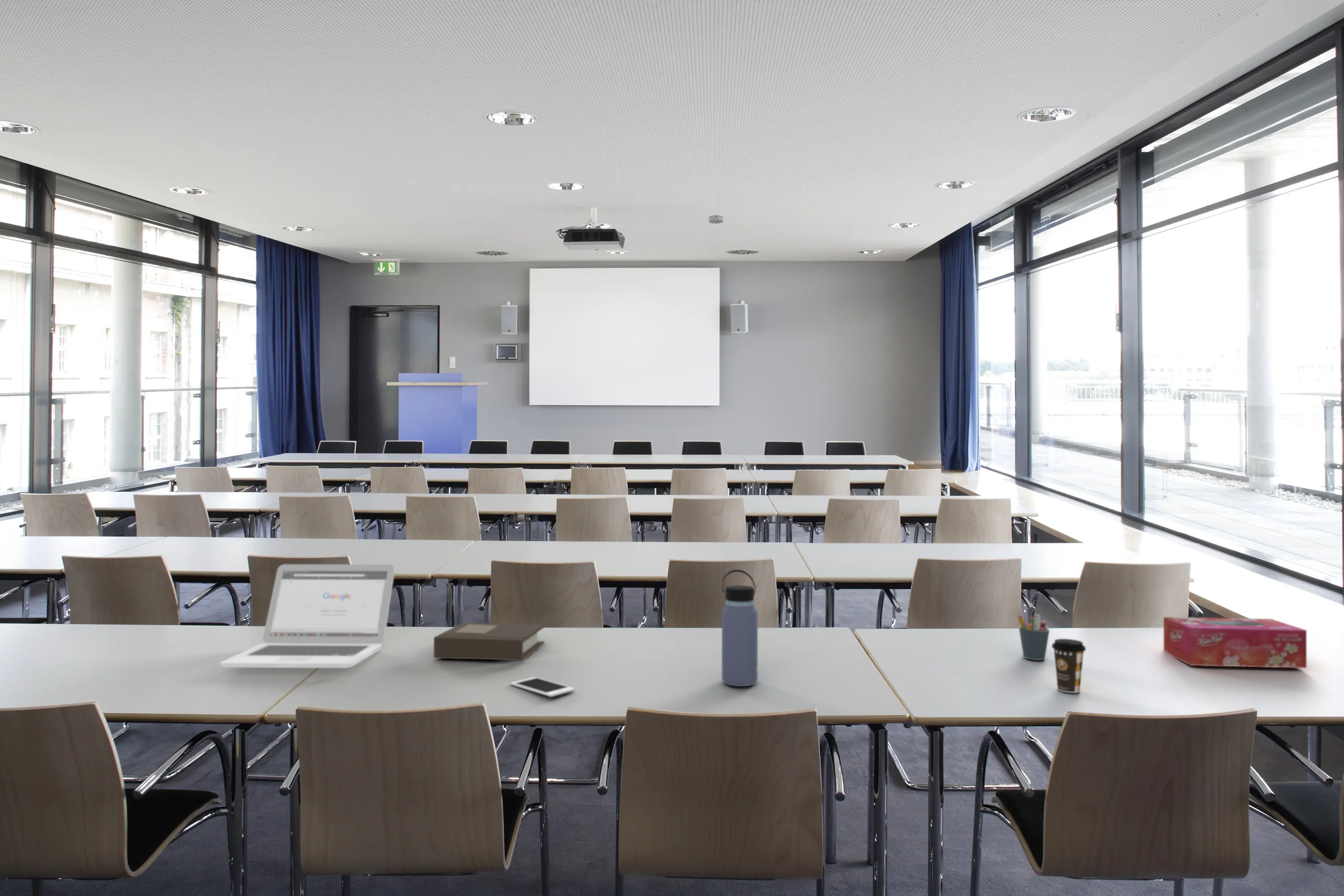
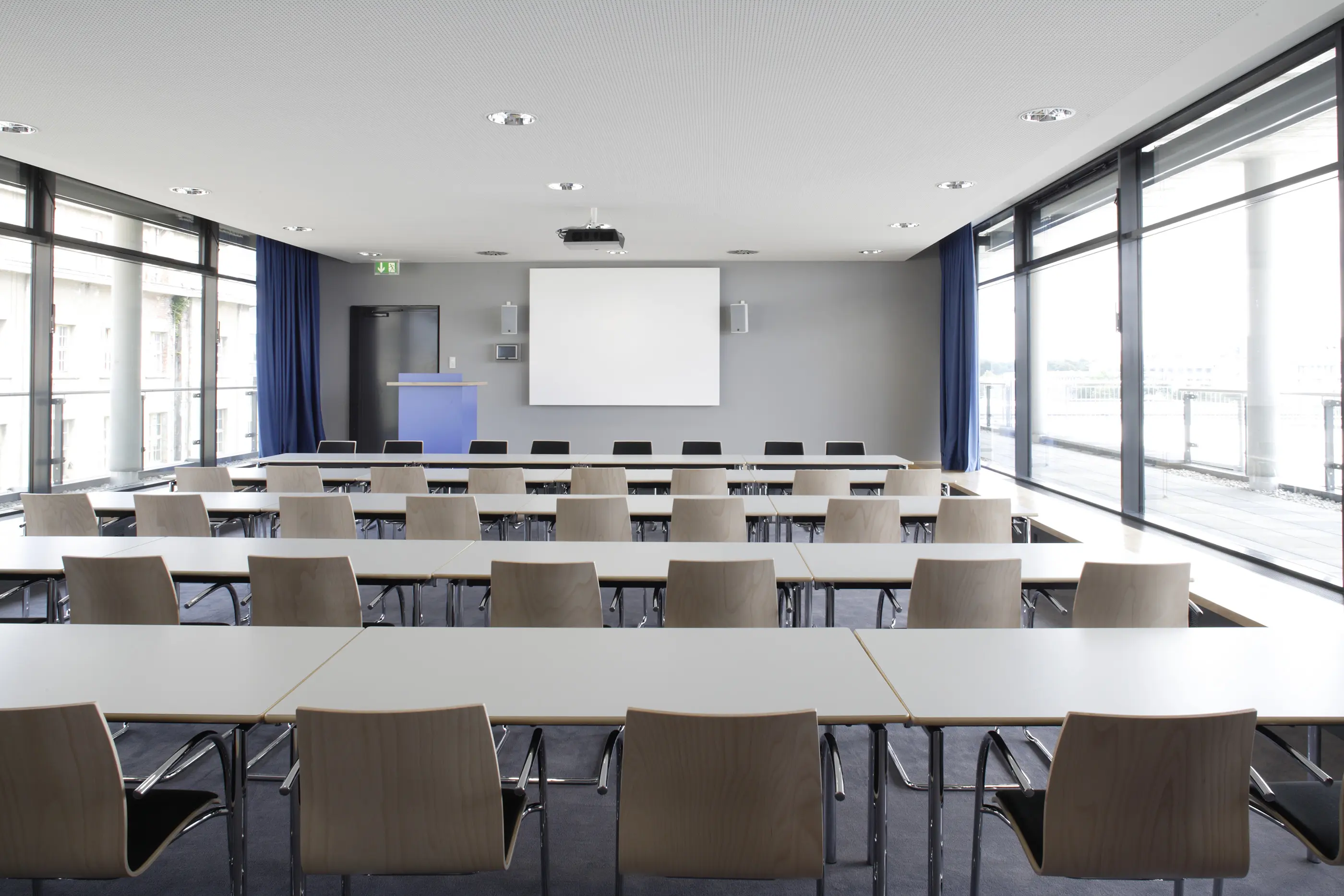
- water bottle [721,569,758,687]
- smoke detector [708,215,724,224]
- laptop [219,563,395,669]
- book [433,622,544,662]
- coffee cup [1051,638,1087,693]
- cell phone [510,677,575,697]
- pen holder [1017,615,1050,661]
- tissue box [1163,617,1307,669]
